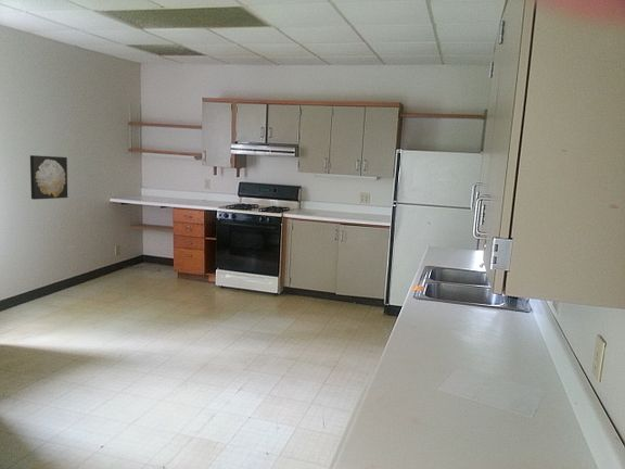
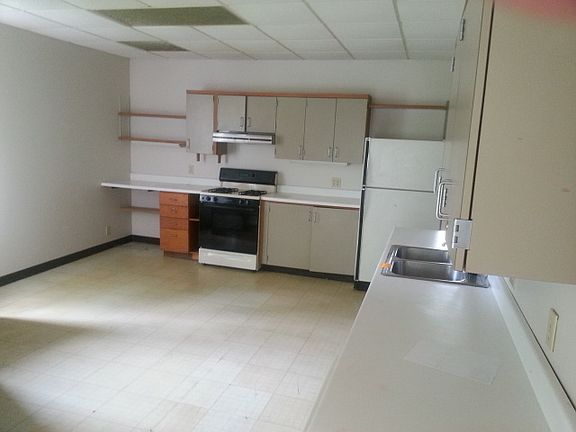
- wall art [29,154,68,201]
